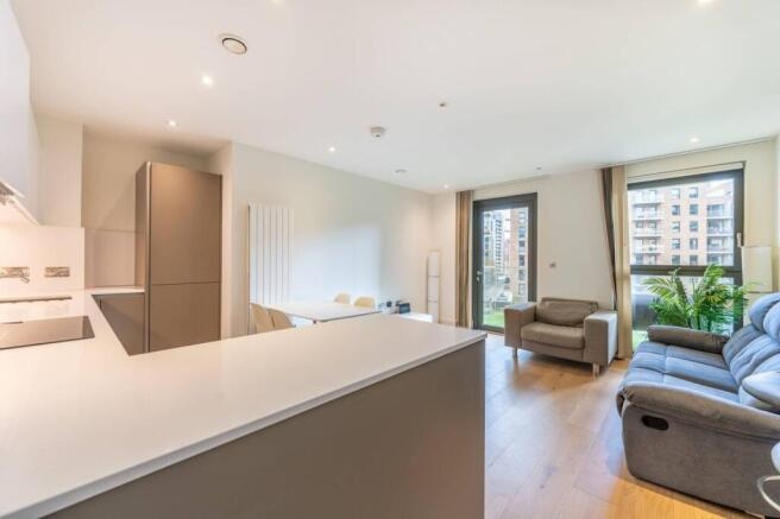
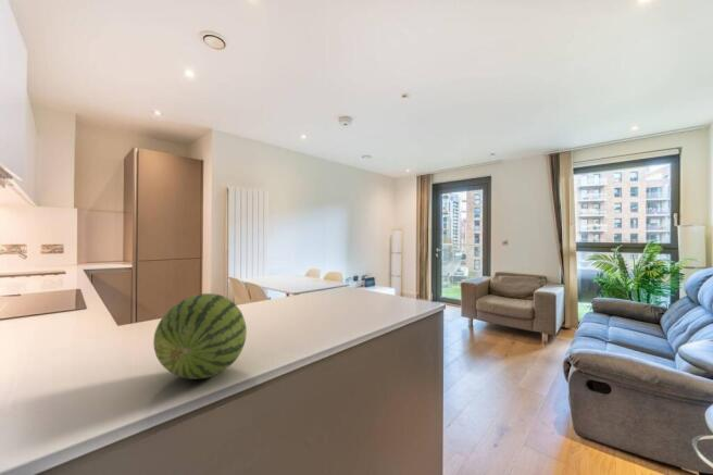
+ fruit [152,292,248,380]
